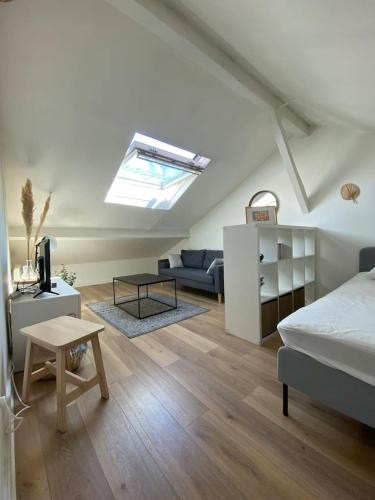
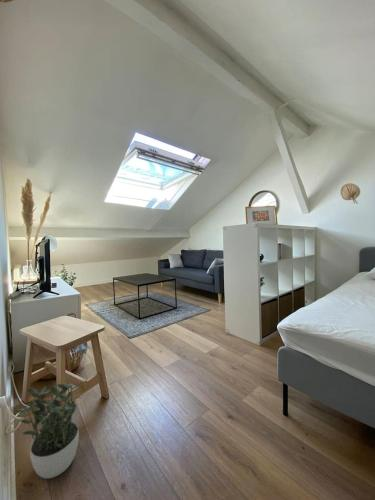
+ potted plant [14,380,85,480]
